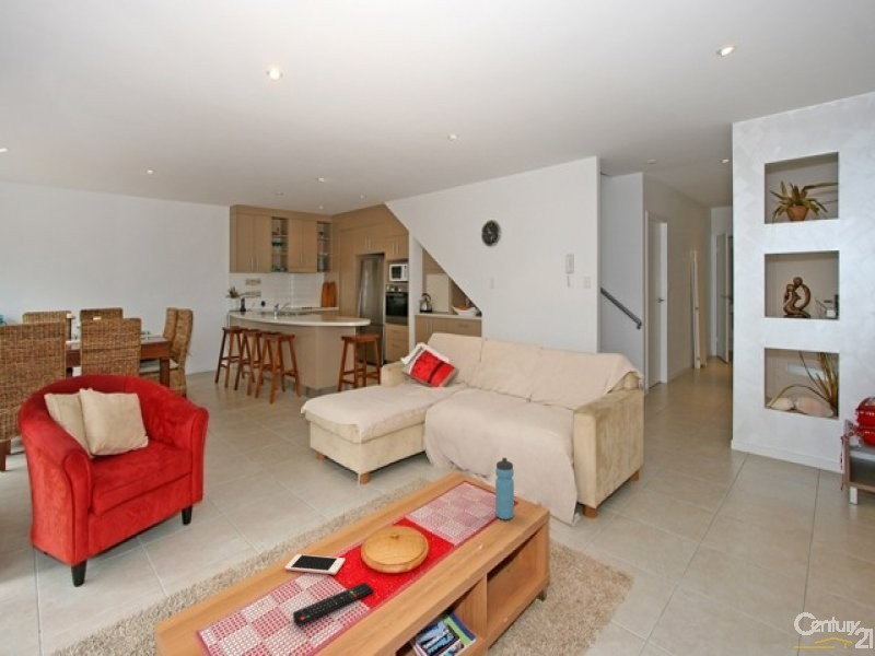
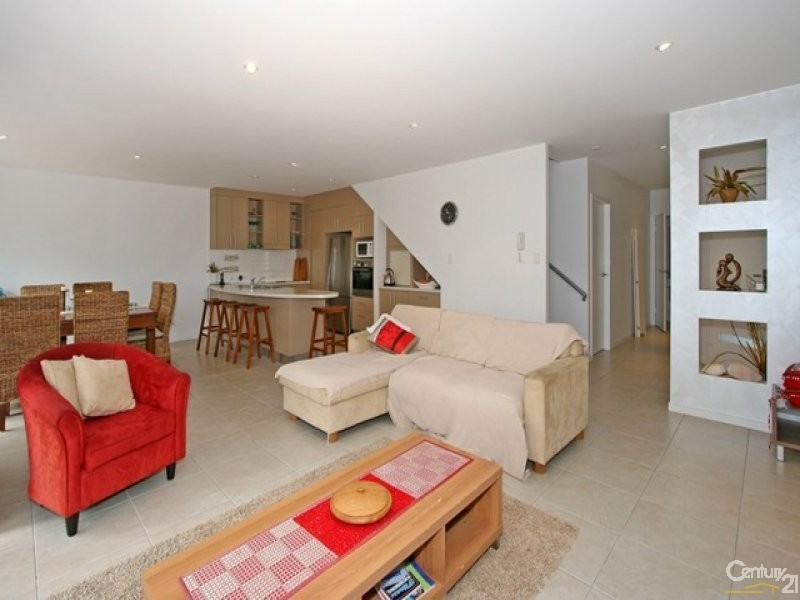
- water bottle [494,457,515,520]
- cell phone [284,553,346,575]
- remote control [292,582,375,625]
